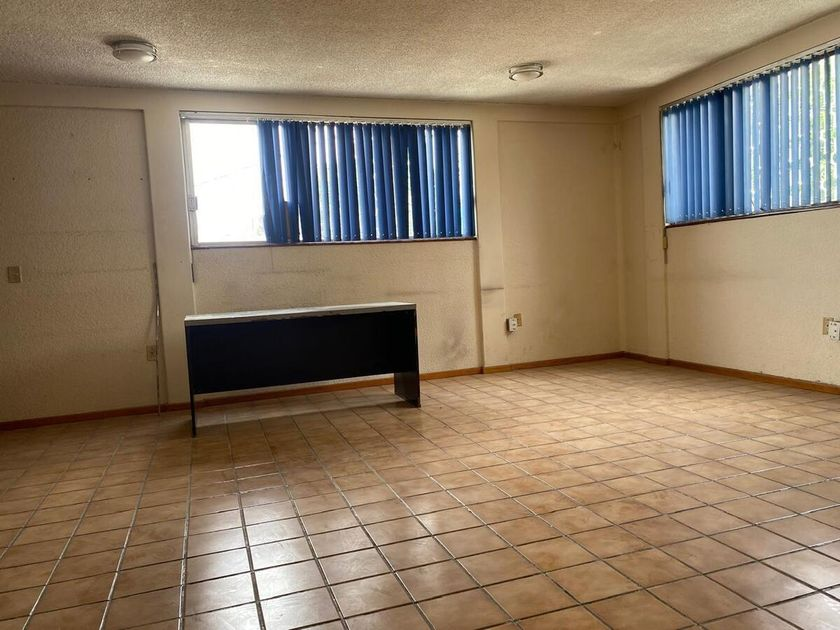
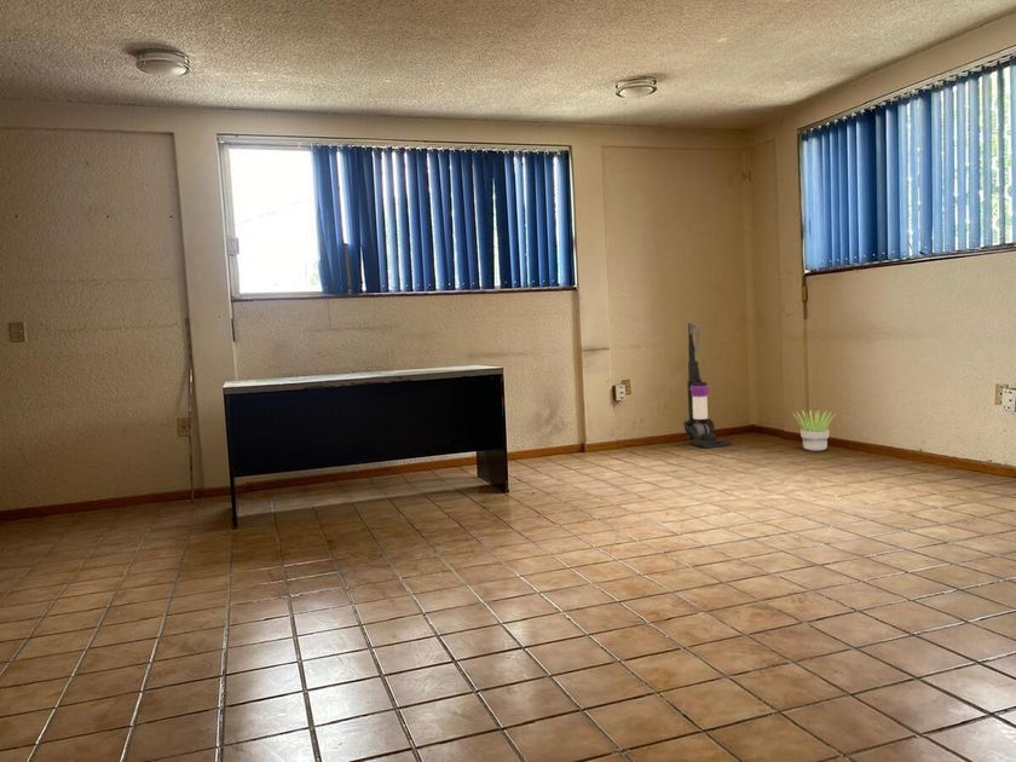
+ vacuum cleaner [682,322,733,449]
+ potted plant [790,409,837,452]
